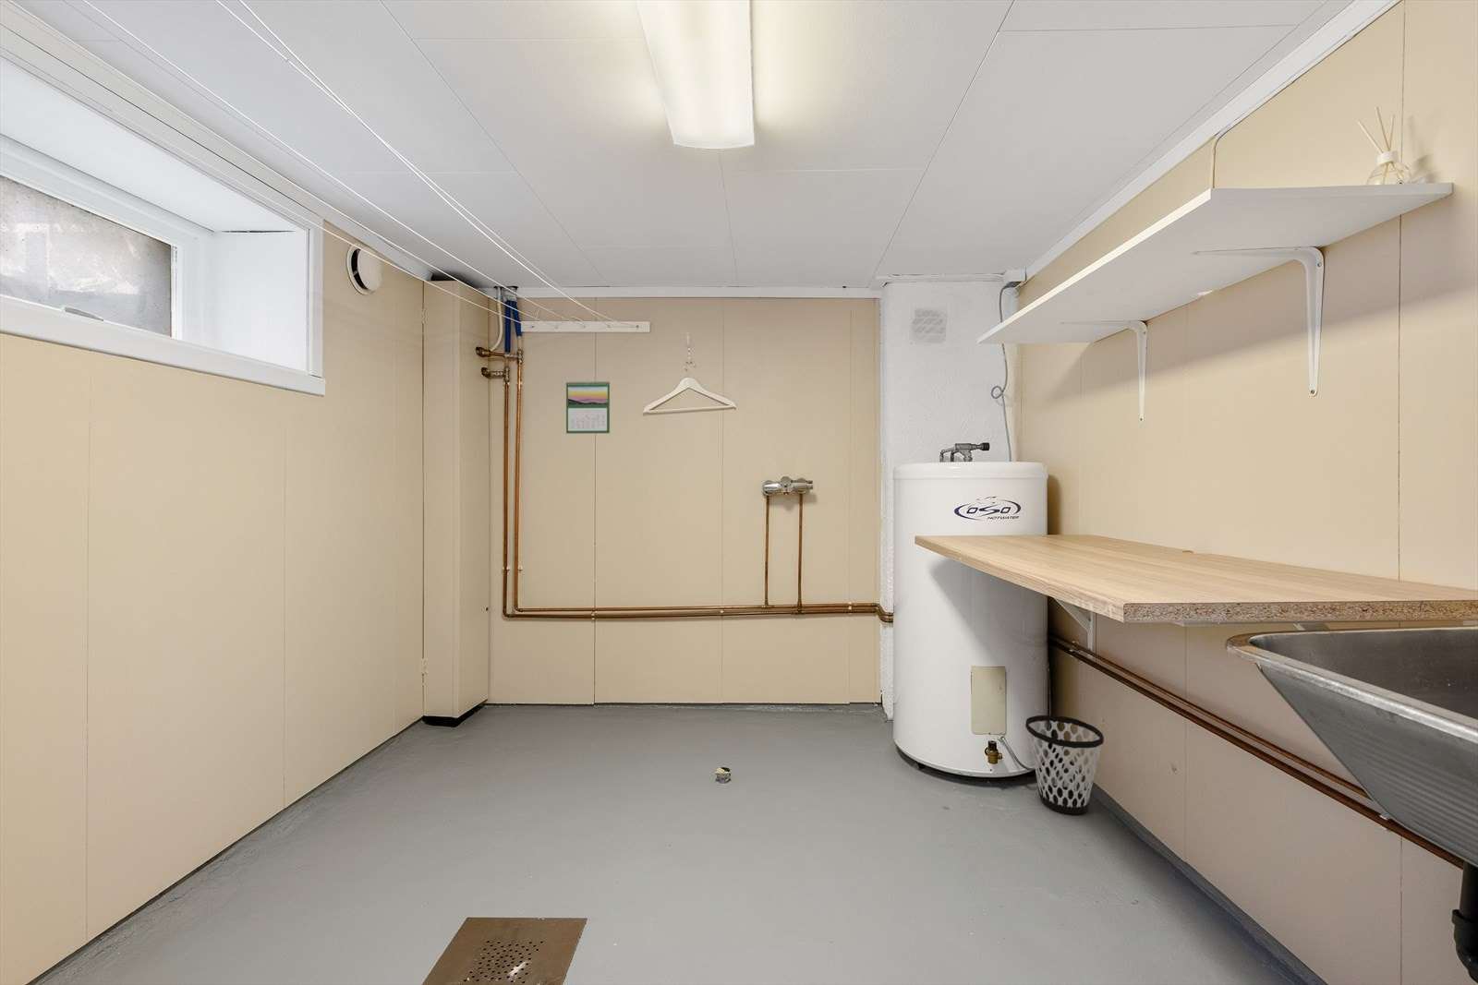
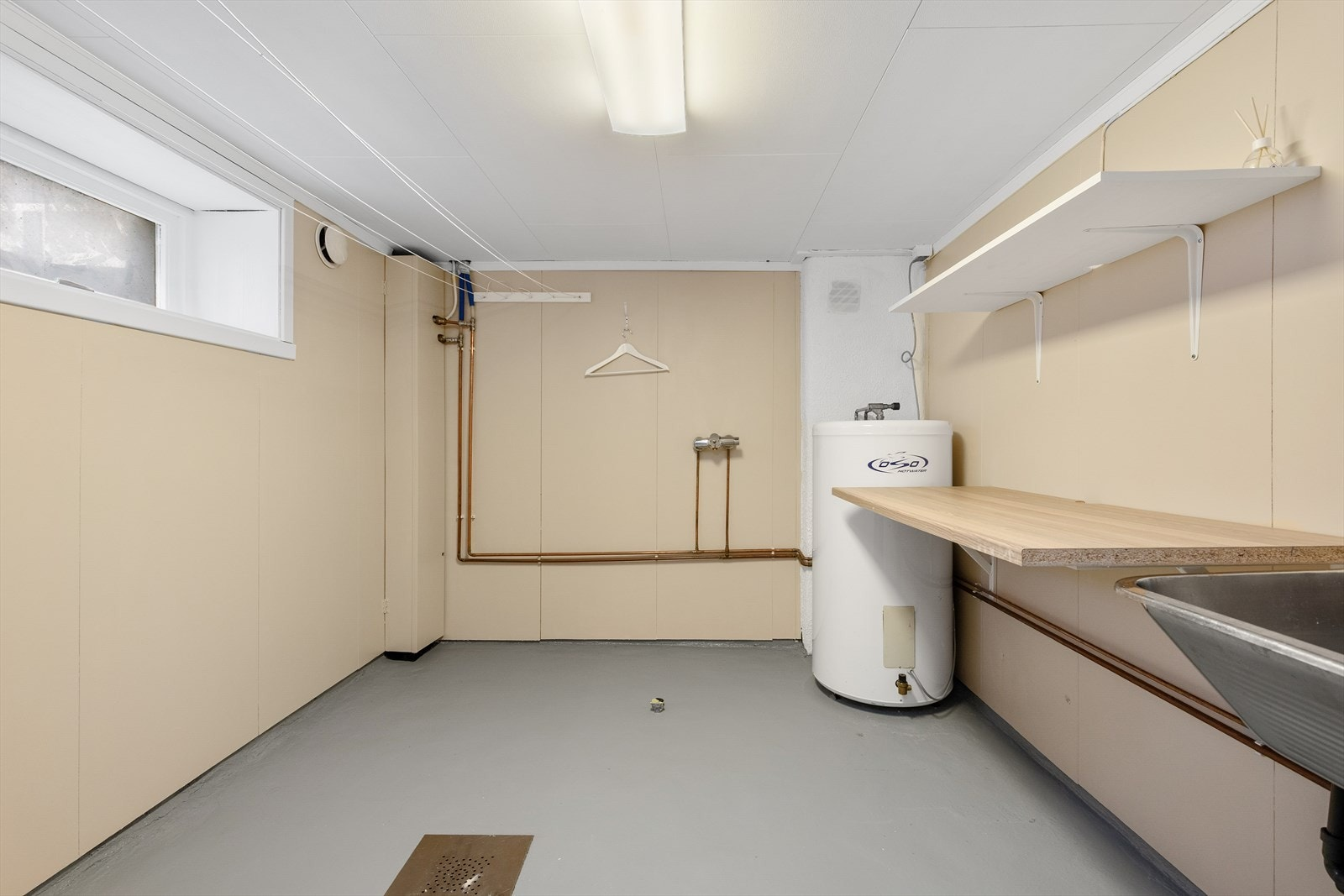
- wastebasket [1025,715,1105,815]
- calendar [565,379,610,435]
